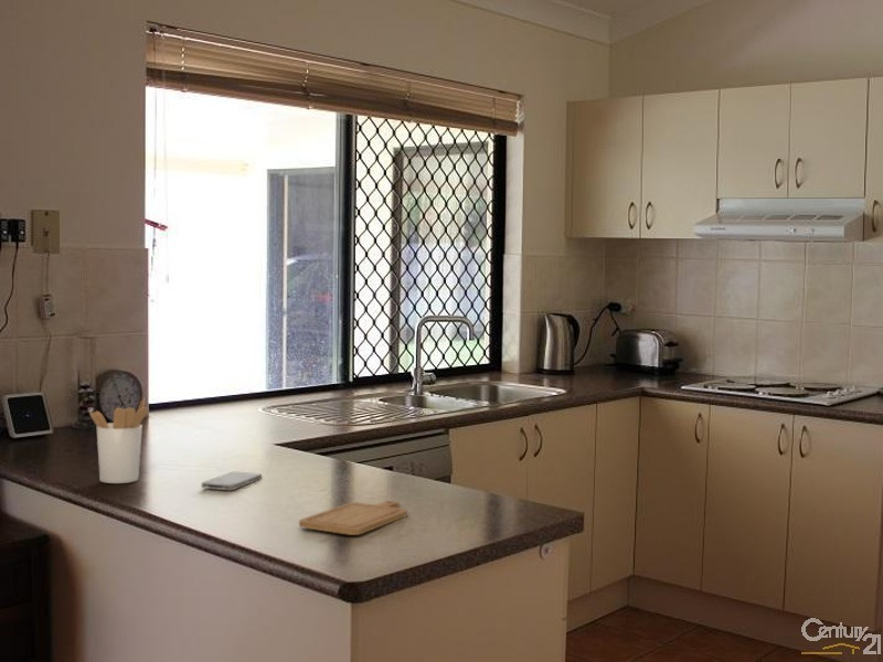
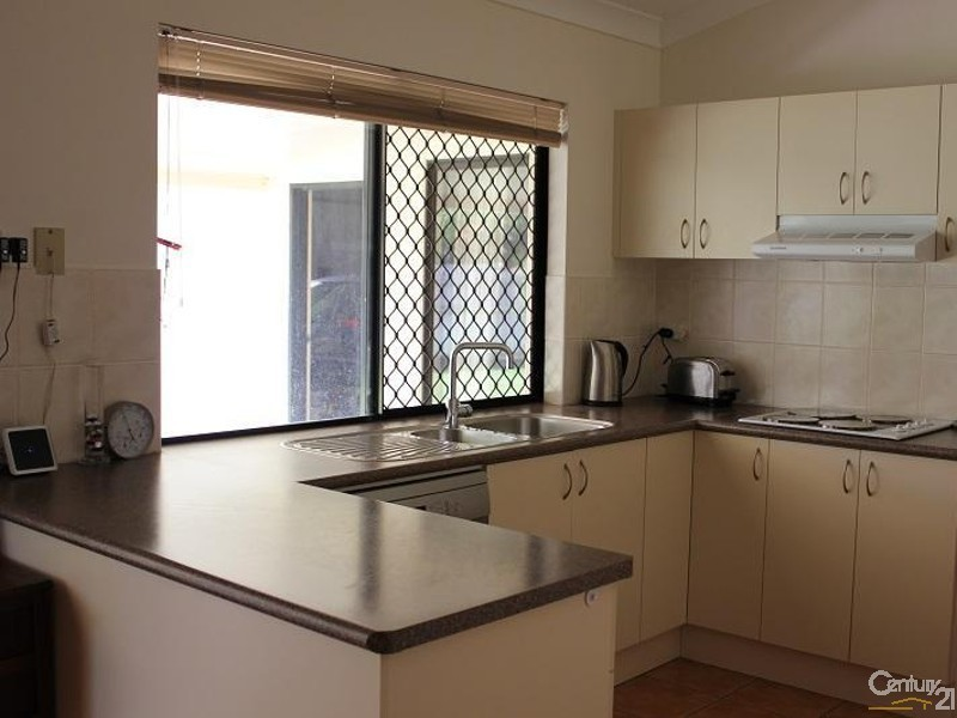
- smartphone [201,470,263,491]
- chopping board [298,500,408,536]
- utensil holder [88,398,150,484]
